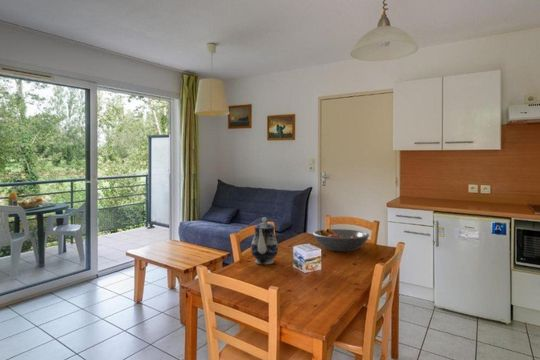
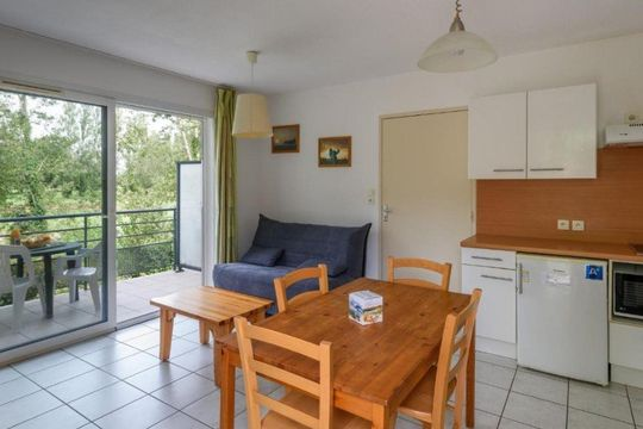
- fruit bowl [312,228,370,252]
- teapot [250,216,279,265]
